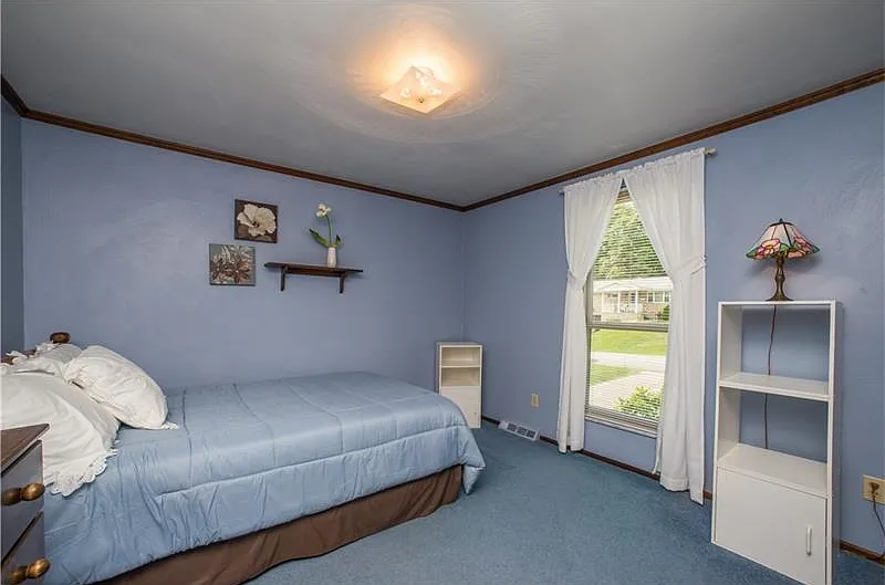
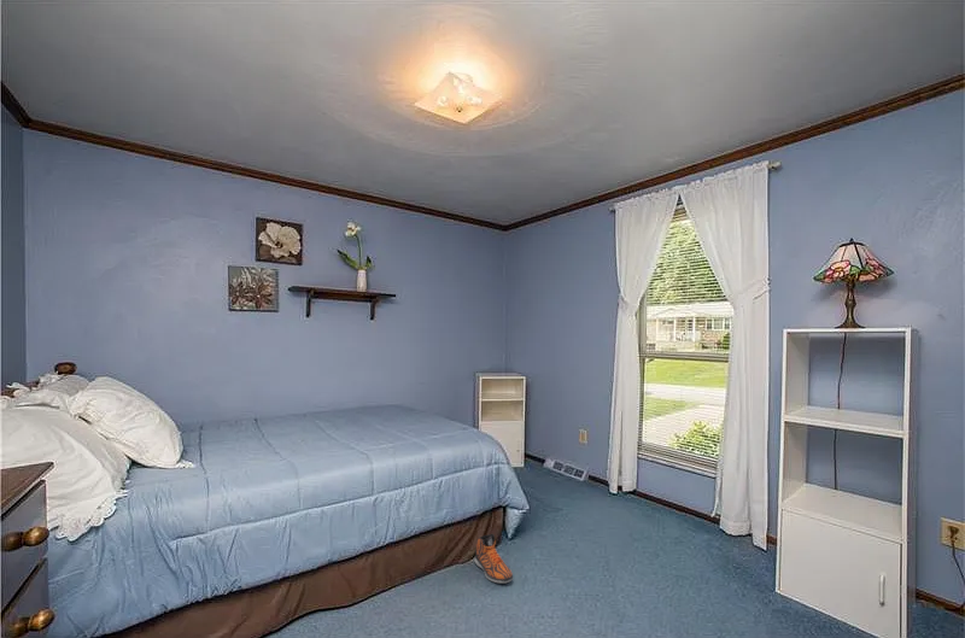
+ sneaker [473,533,514,584]
